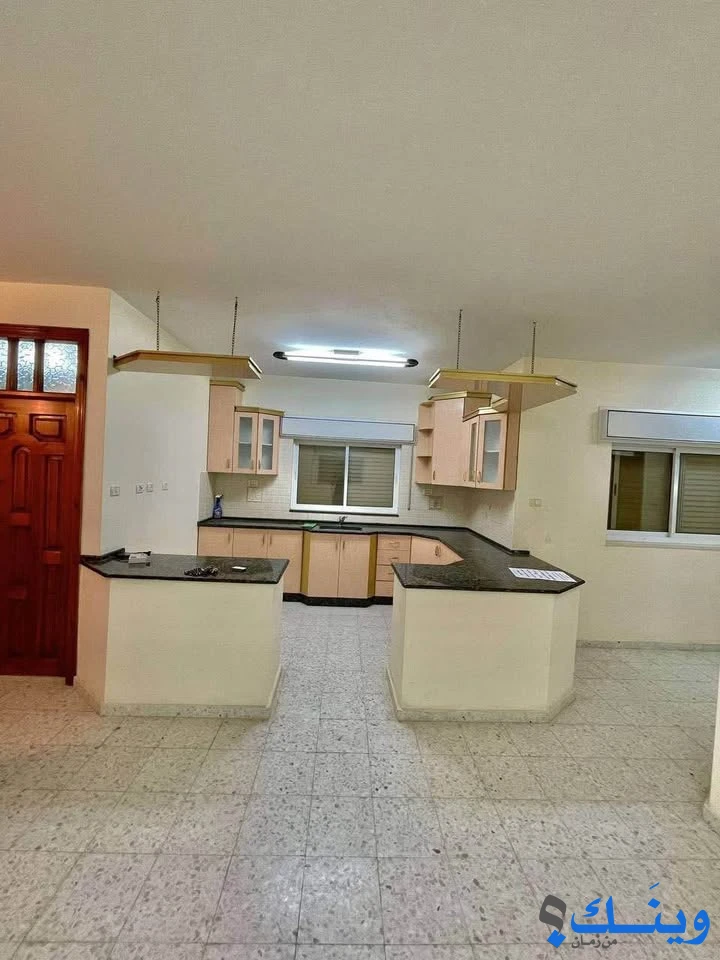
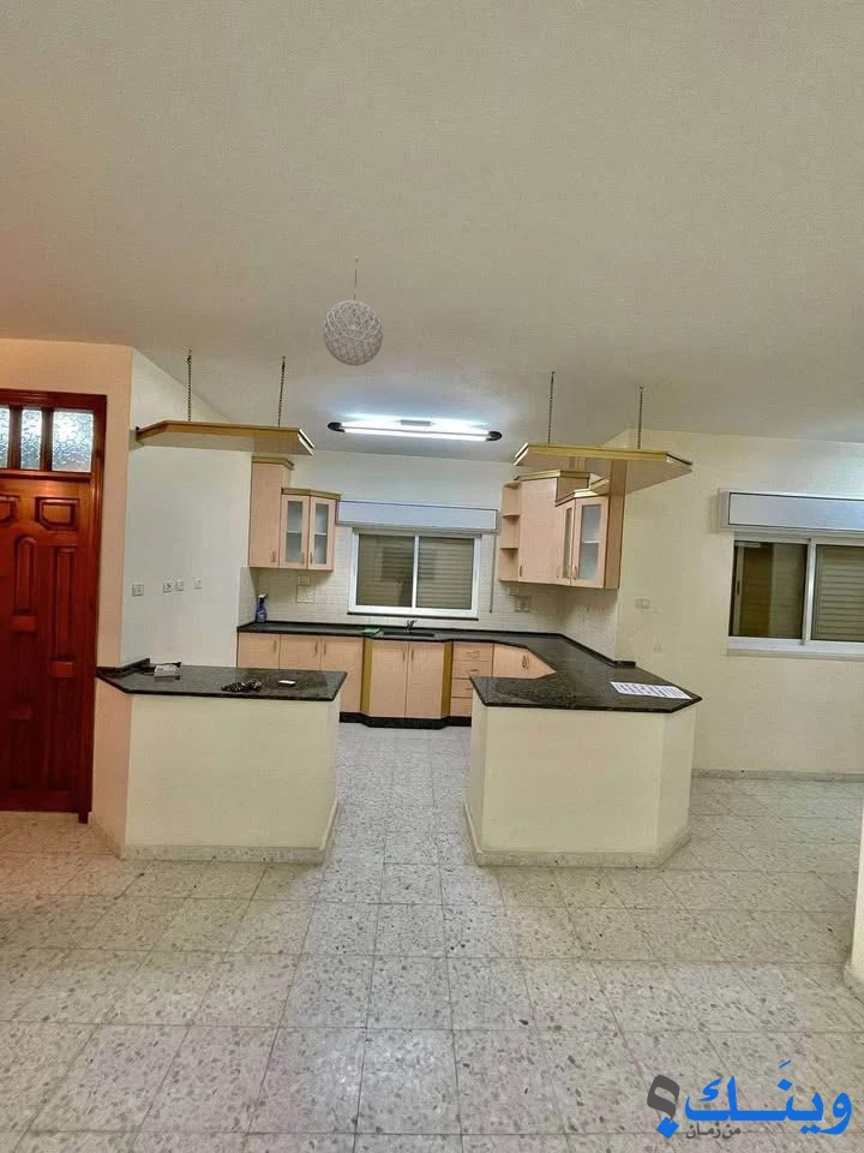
+ pendant light [322,255,384,368]
